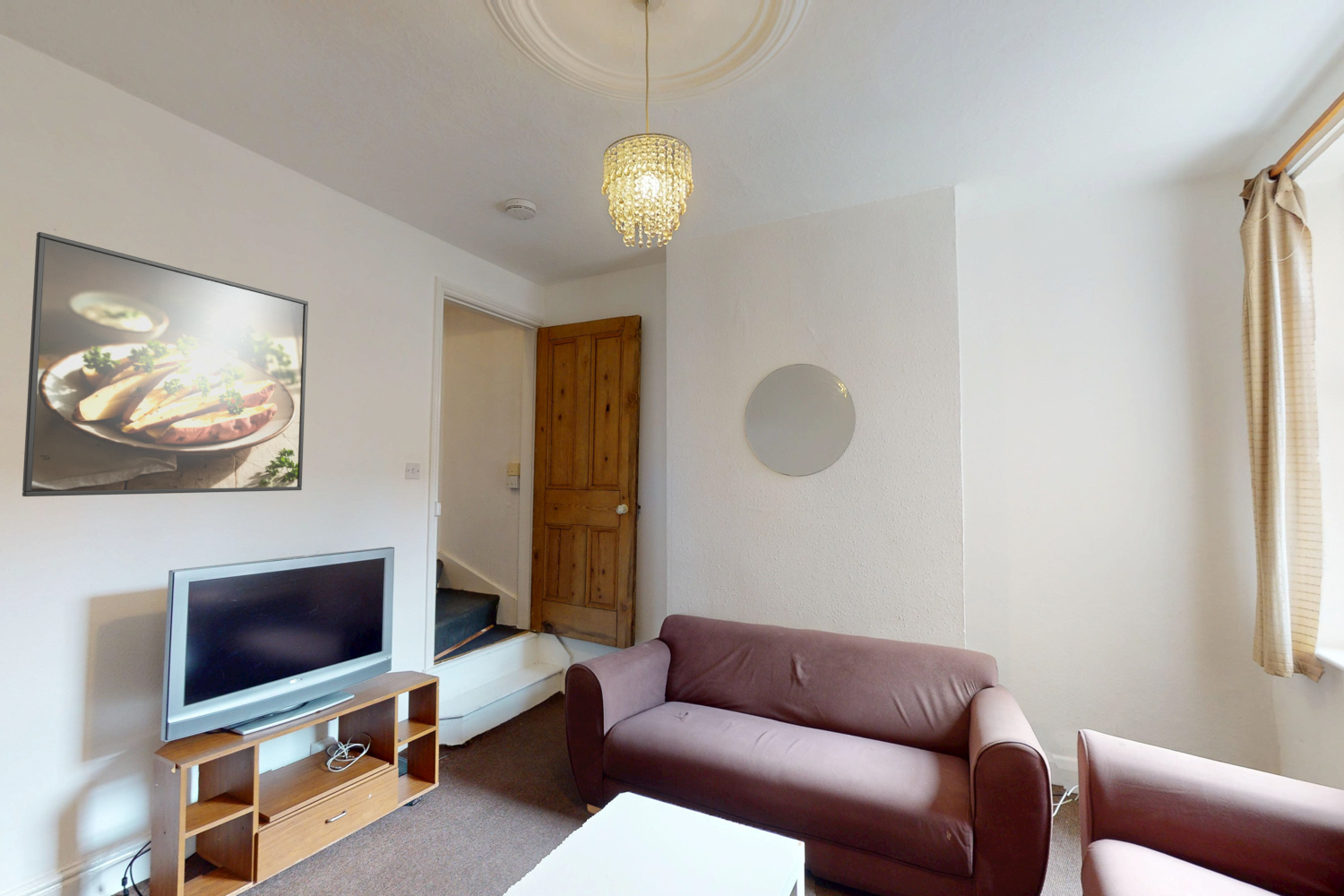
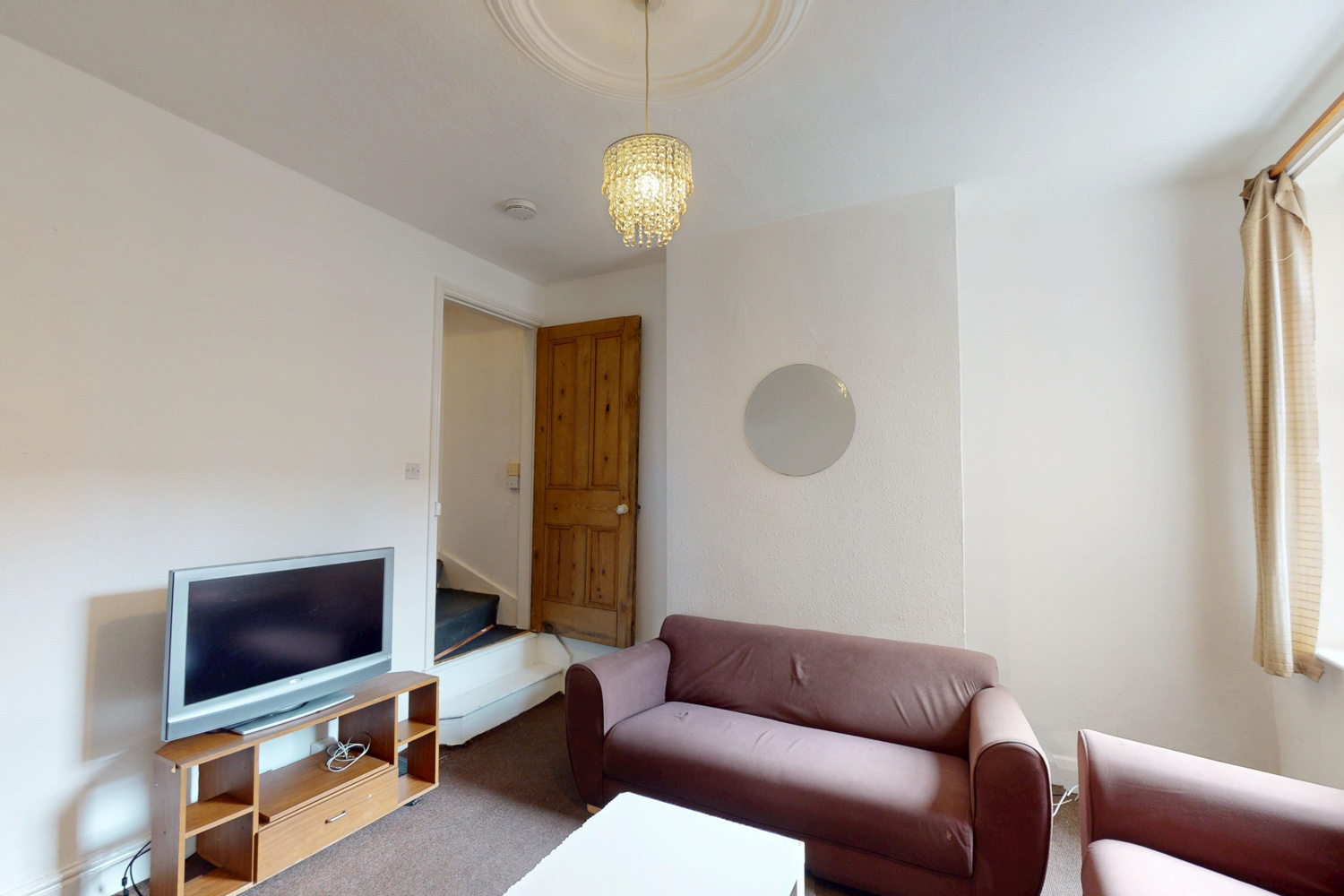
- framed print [22,231,309,497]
